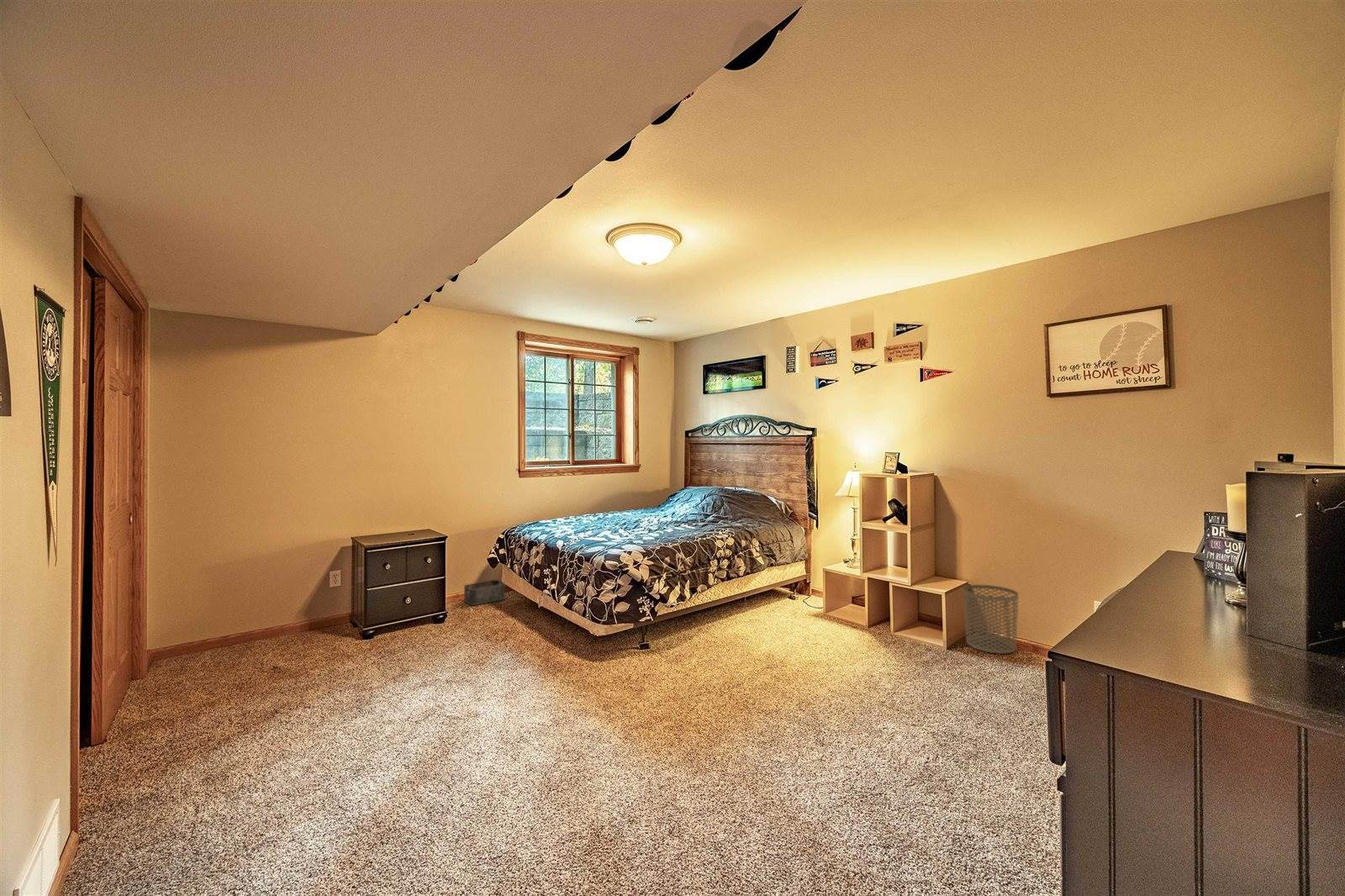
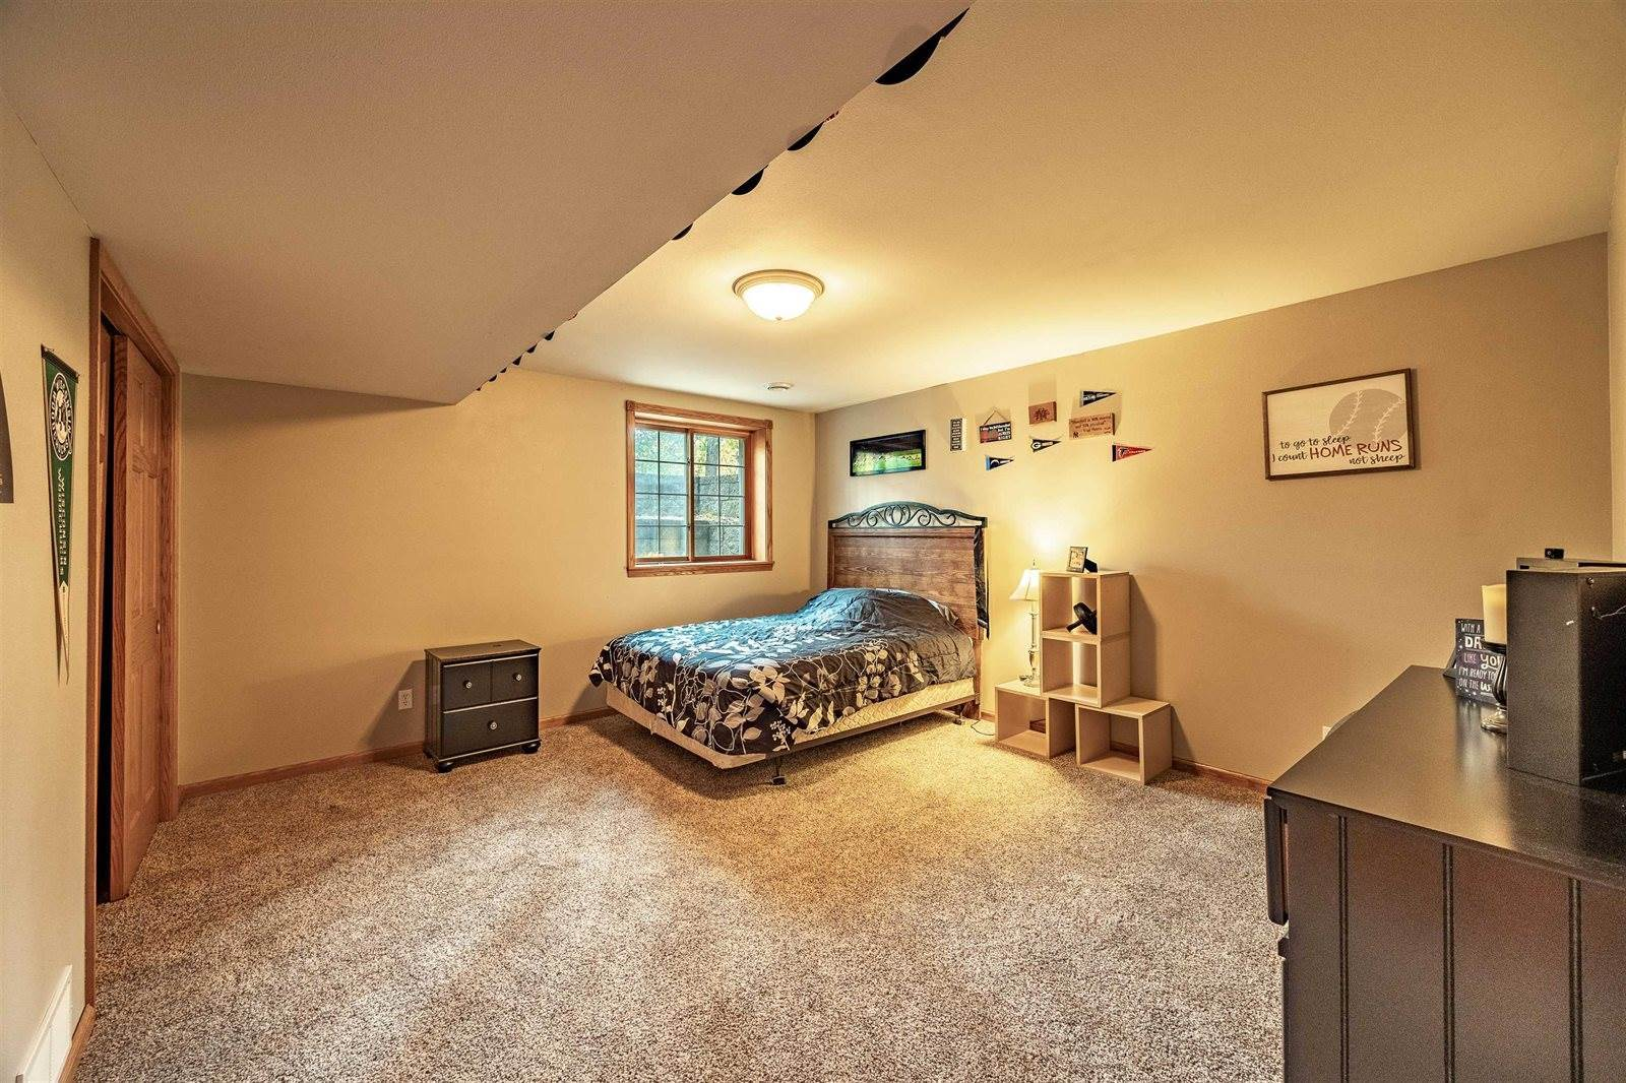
- waste bin [963,584,1019,655]
- storage bin [463,579,506,606]
